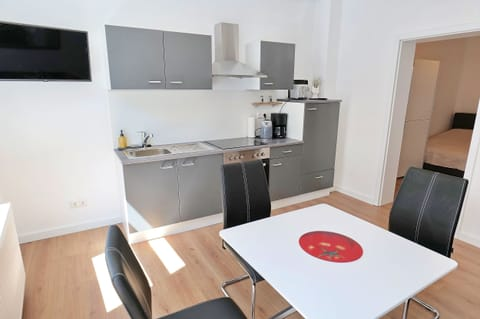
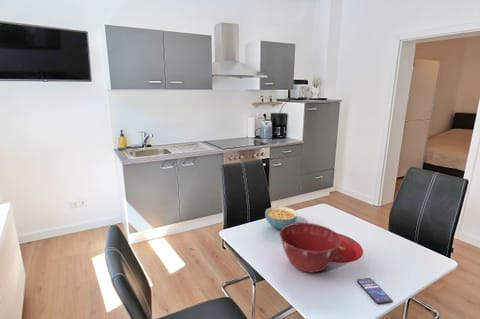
+ cereal bowl [264,205,298,230]
+ smartphone [356,277,393,305]
+ mixing bowl [279,222,342,274]
